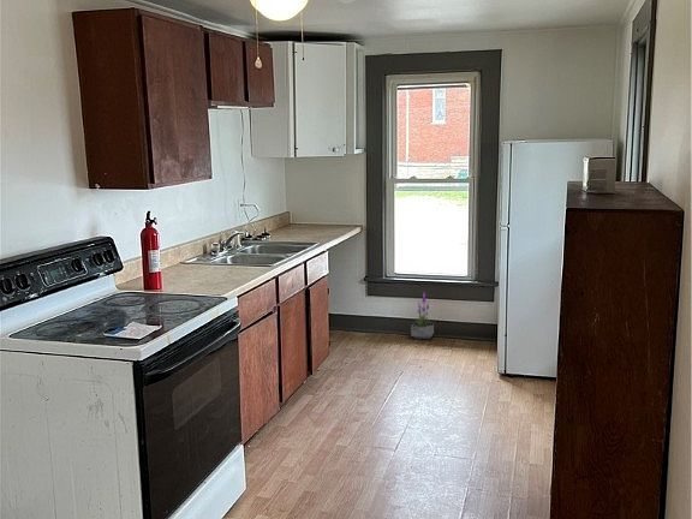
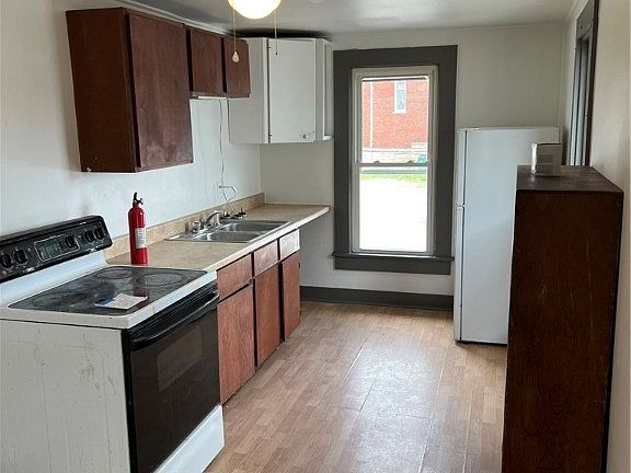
- potted plant [410,292,435,340]
